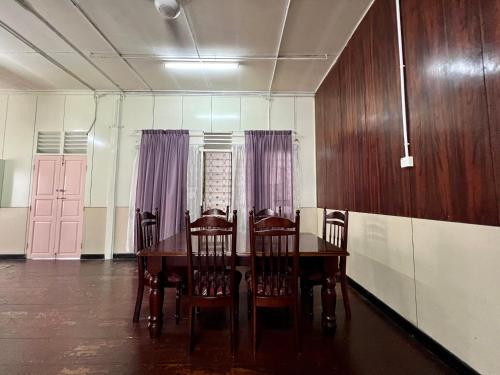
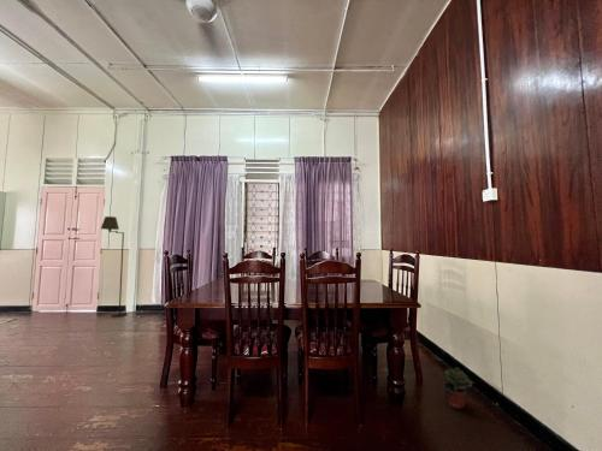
+ potted plant [439,367,474,410]
+ floor lamp [100,215,129,318]
